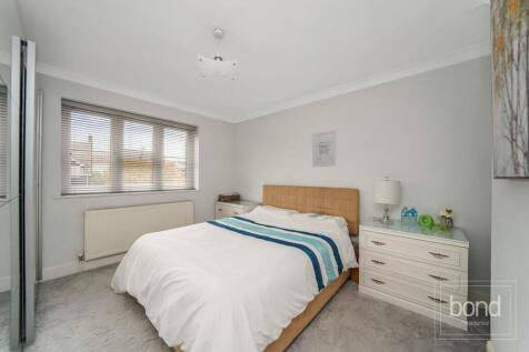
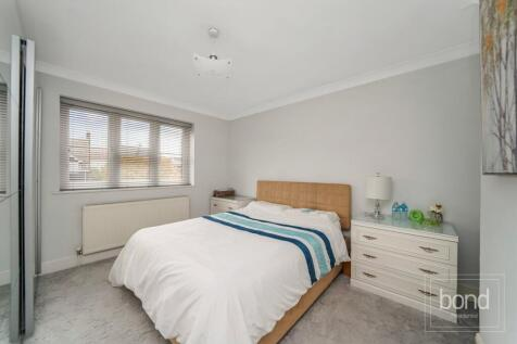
- wall art [311,129,337,168]
